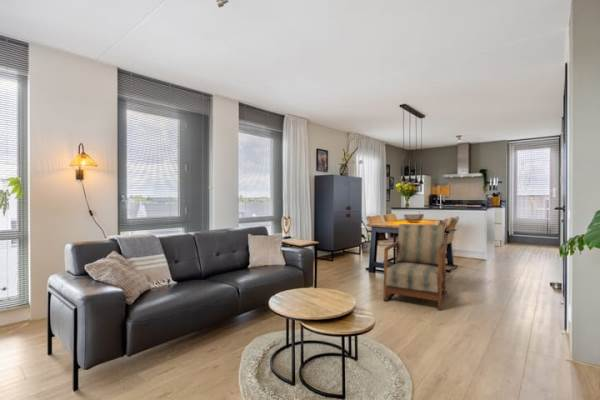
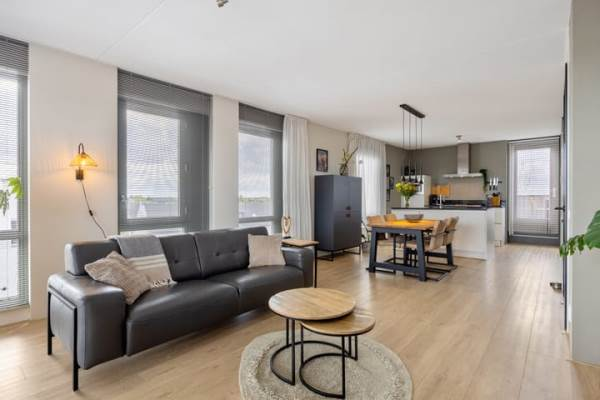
- armchair [382,223,448,311]
